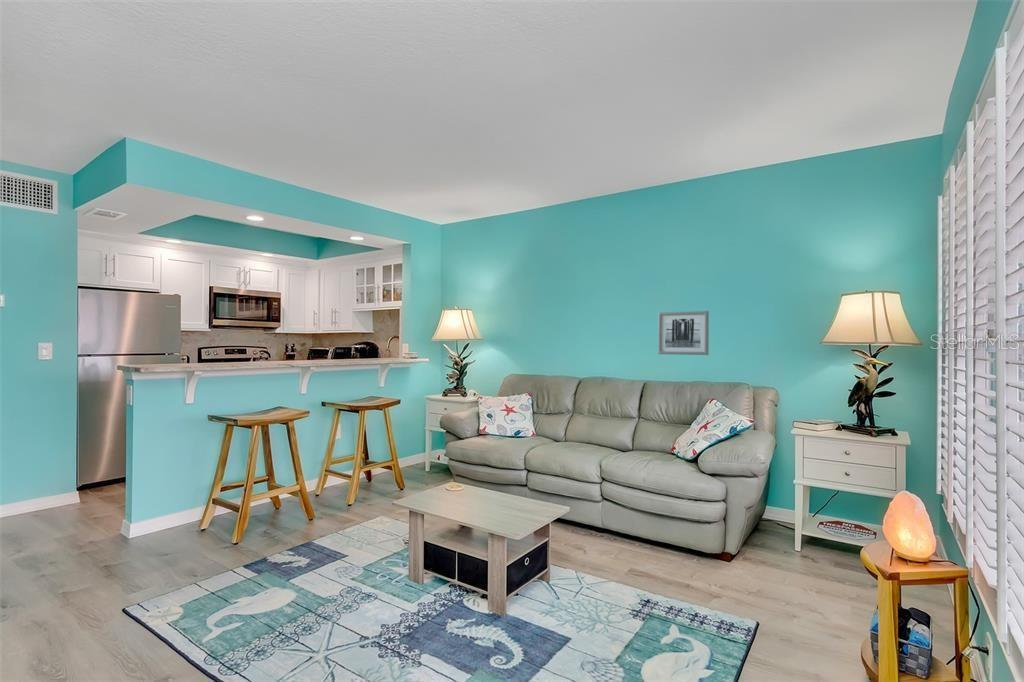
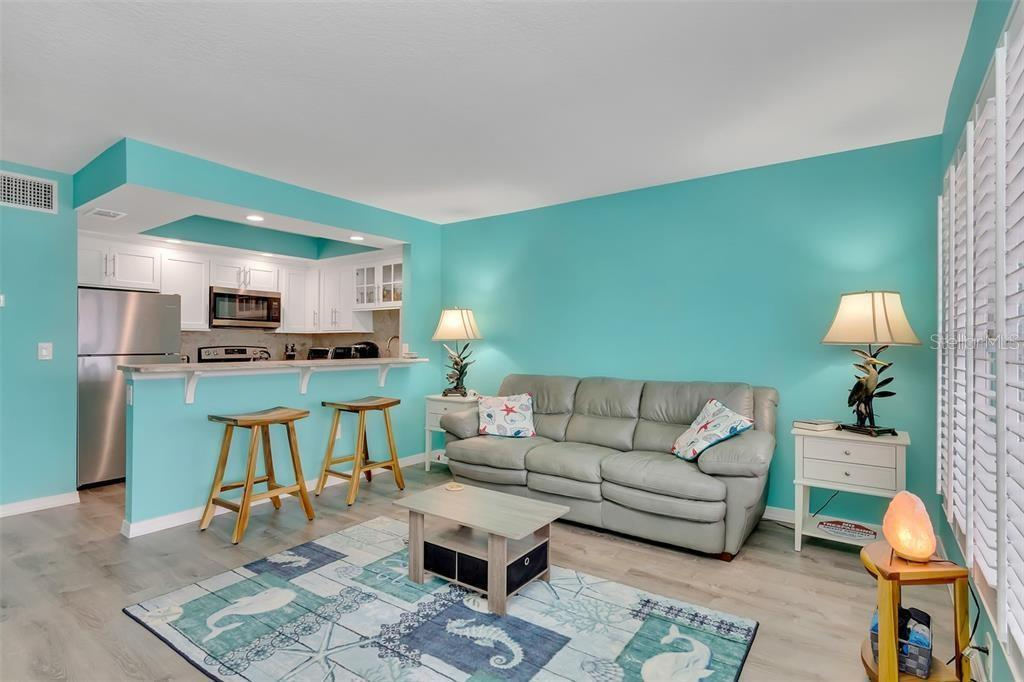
- wall art [657,310,710,356]
